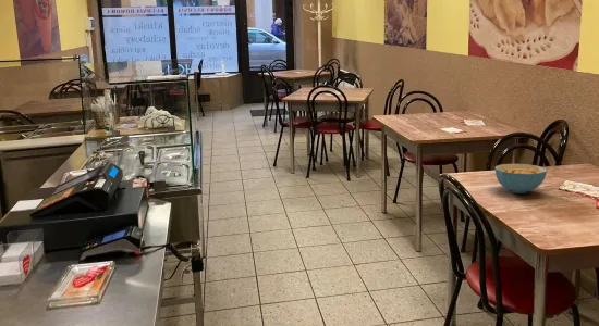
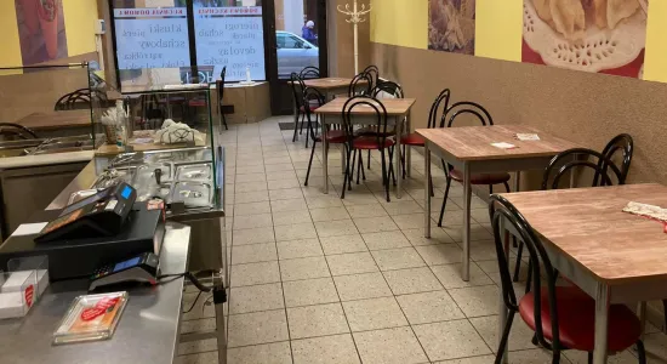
- cereal bowl [494,163,548,195]
